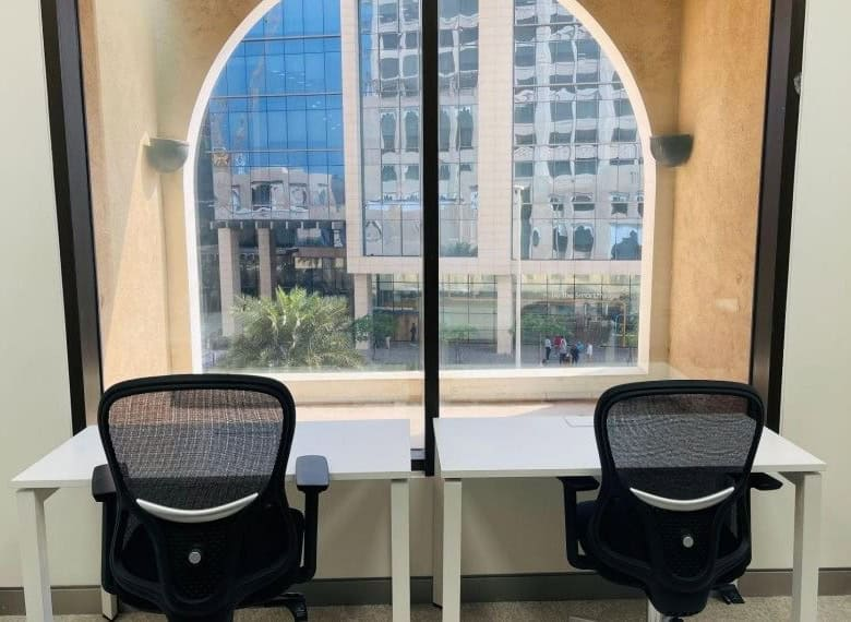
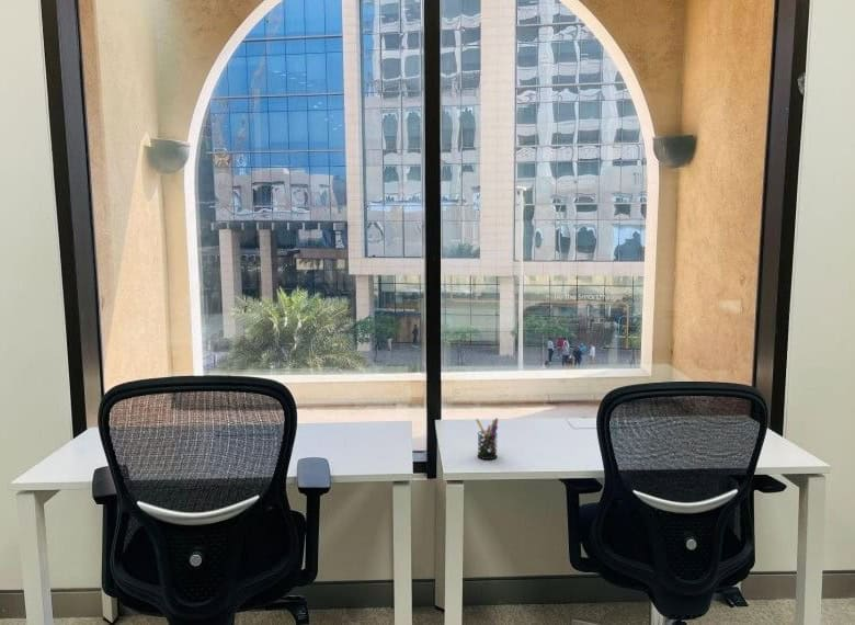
+ pen holder [475,417,499,461]
